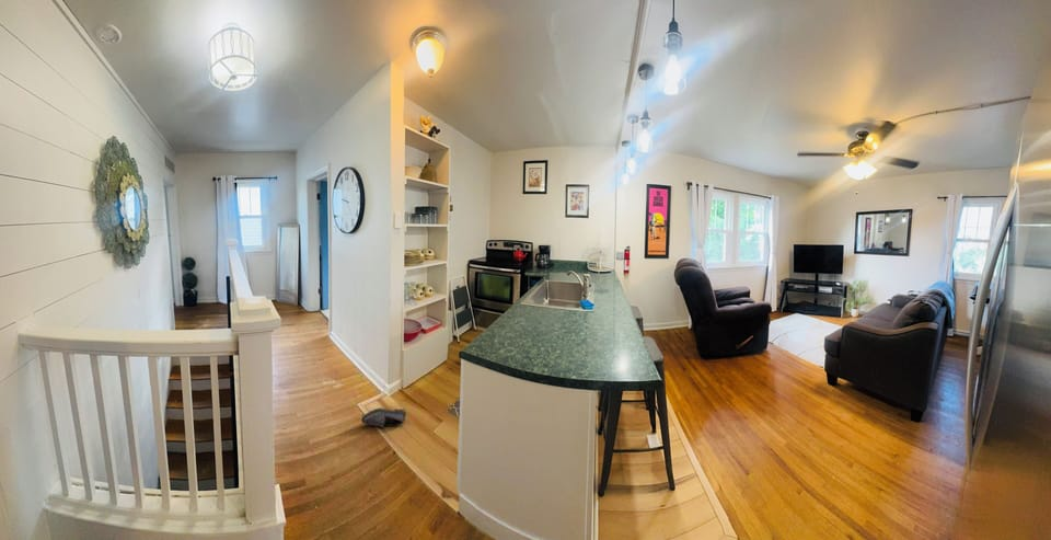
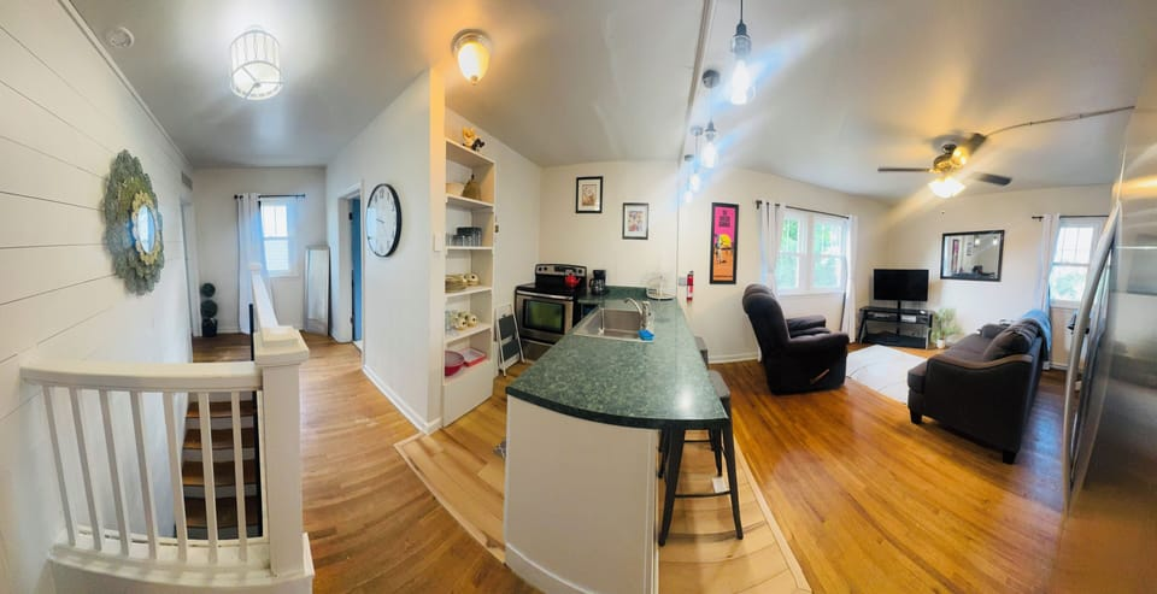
- shoe [360,407,407,428]
